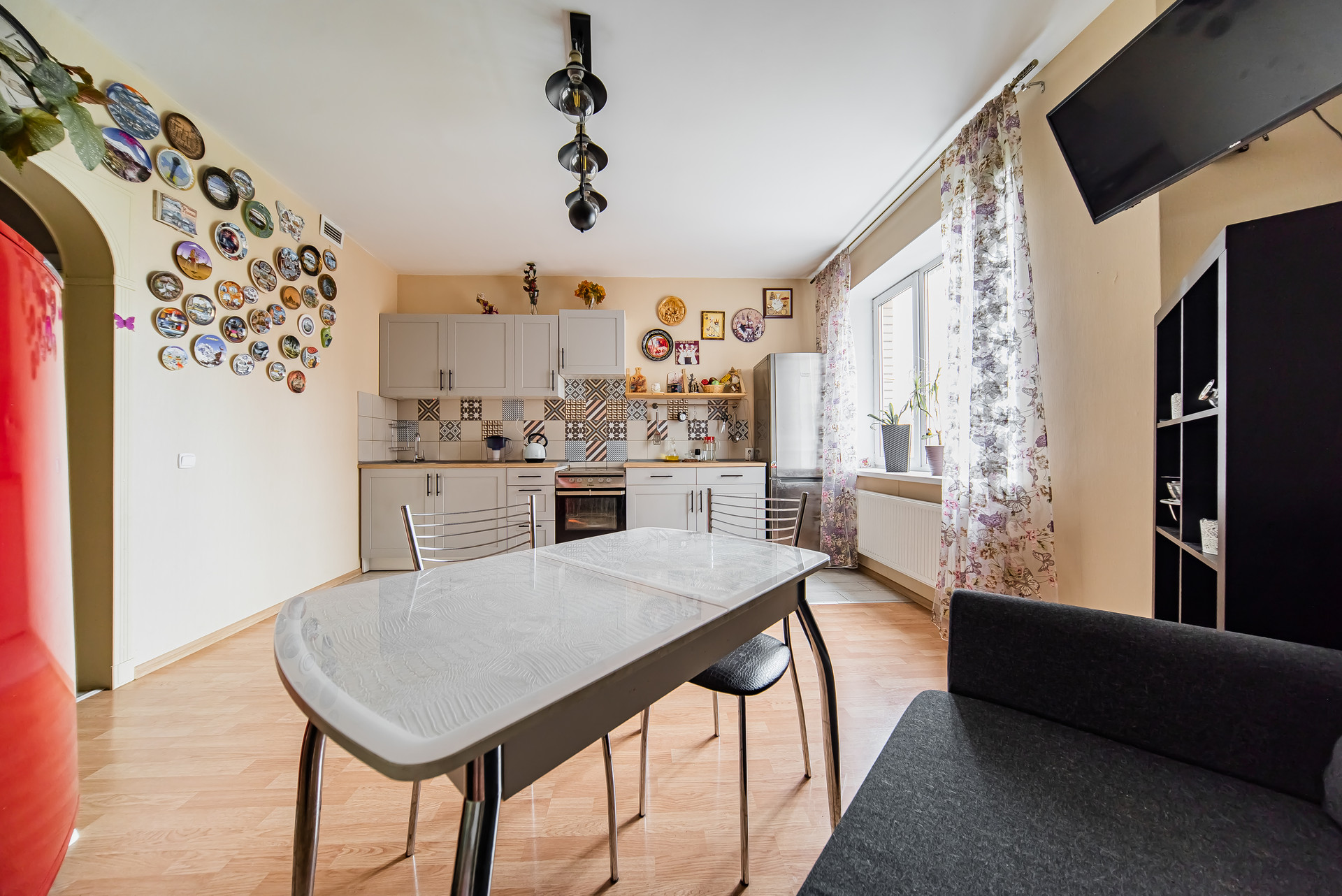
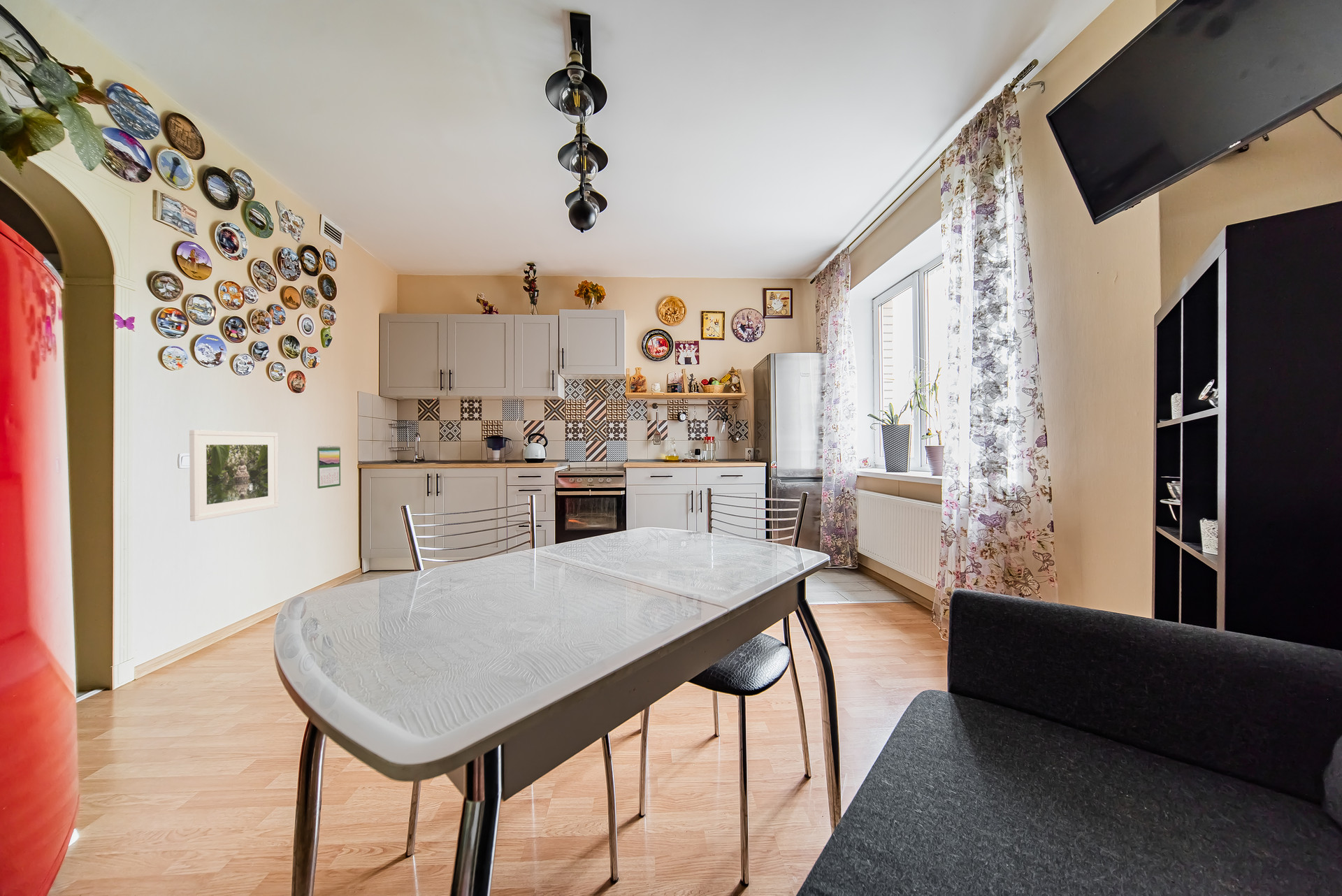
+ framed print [189,429,279,522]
+ calendar [317,445,341,489]
